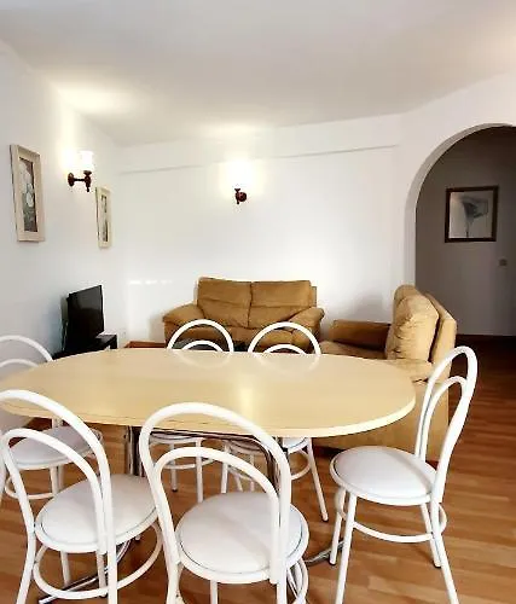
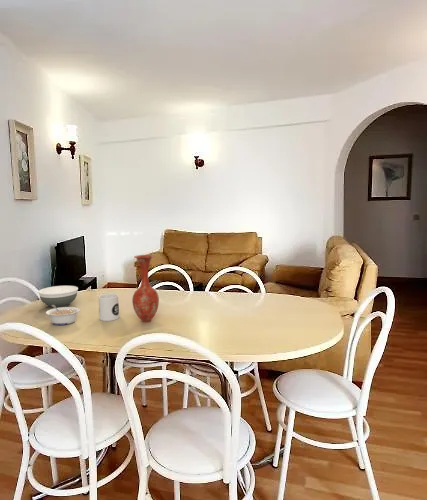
+ legume [45,305,81,326]
+ bowl [37,285,79,309]
+ mug [98,293,120,322]
+ vase [131,254,160,323]
